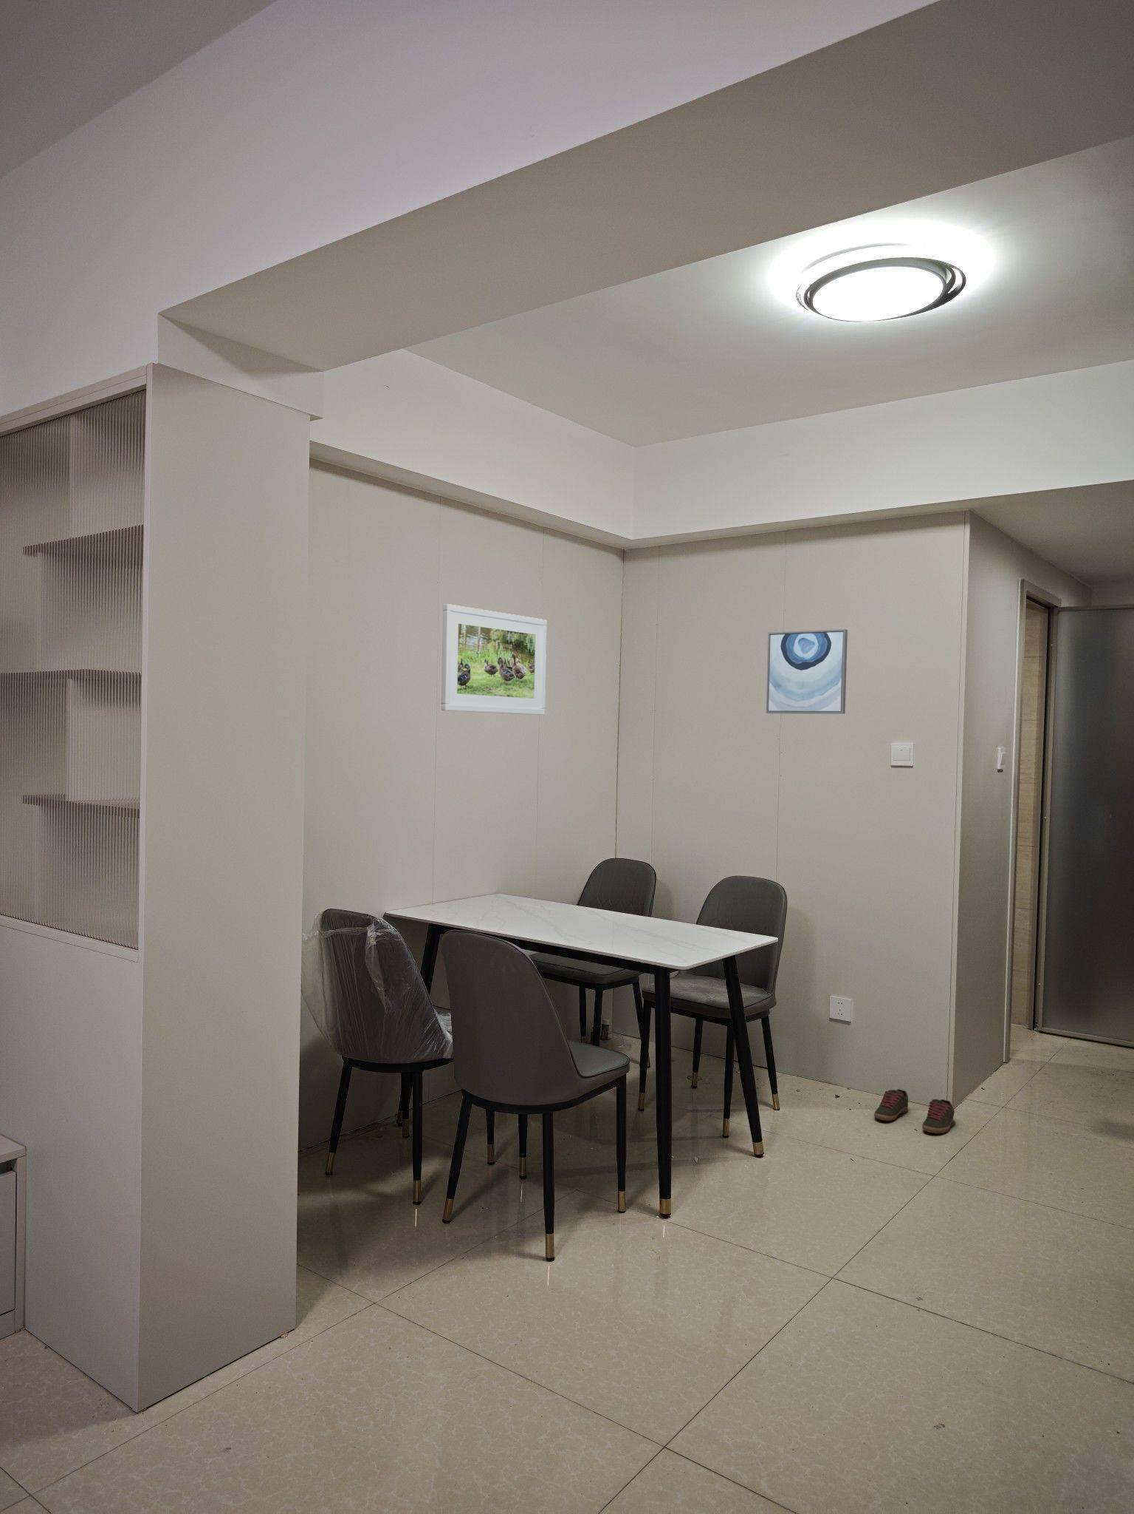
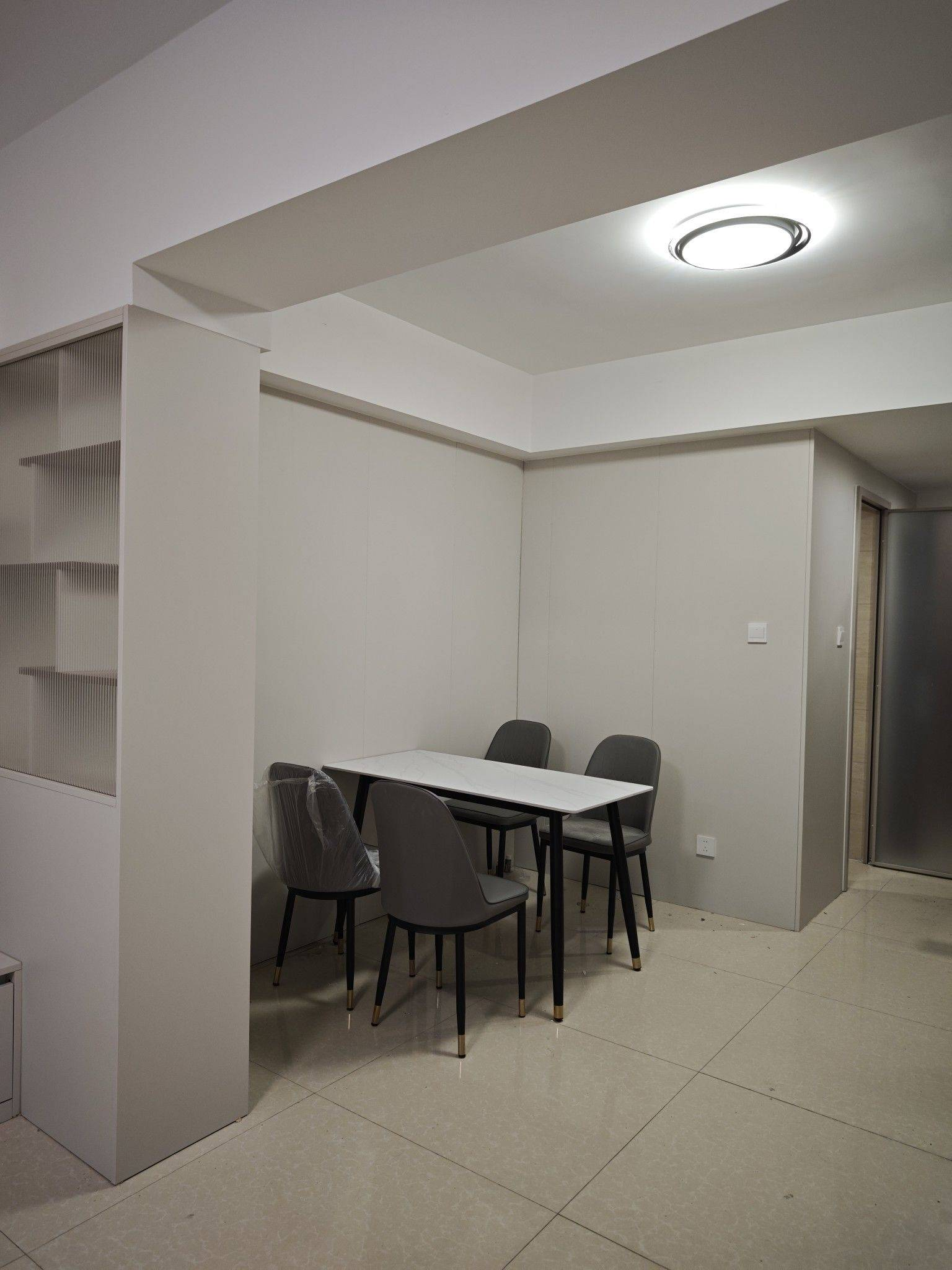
- shoe [873,1088,955,1134]
- wall art [766,628,848,715]
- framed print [441,603,547,715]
